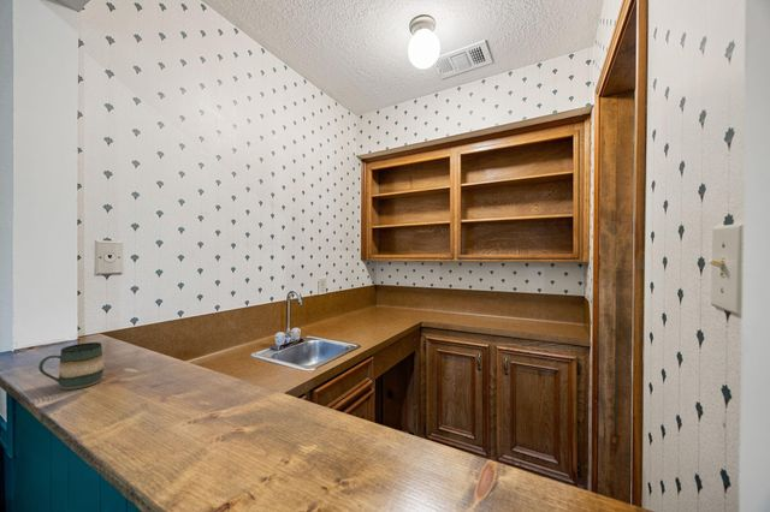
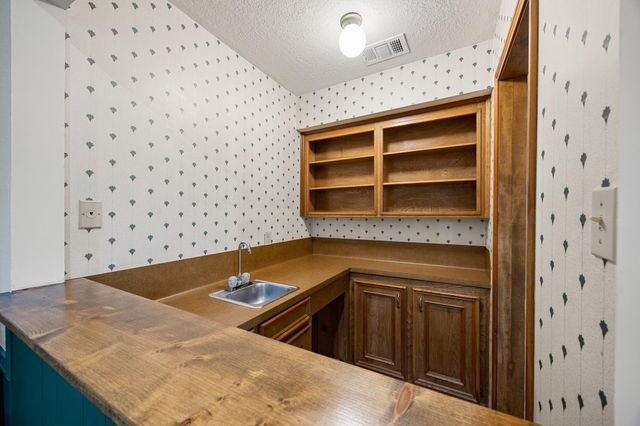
- mug [37,341,105,391]
